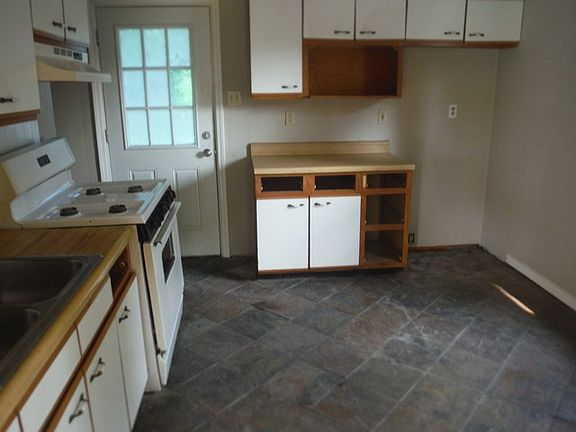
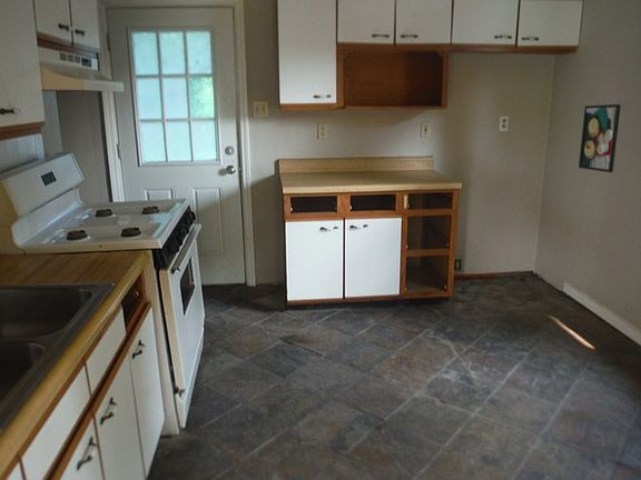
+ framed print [578,103,622,173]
